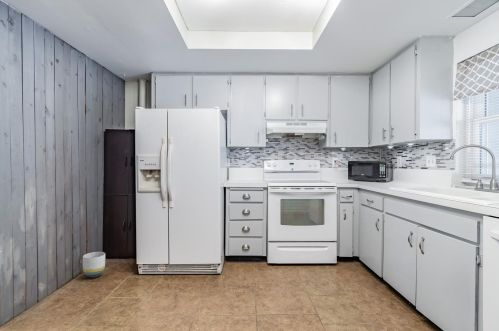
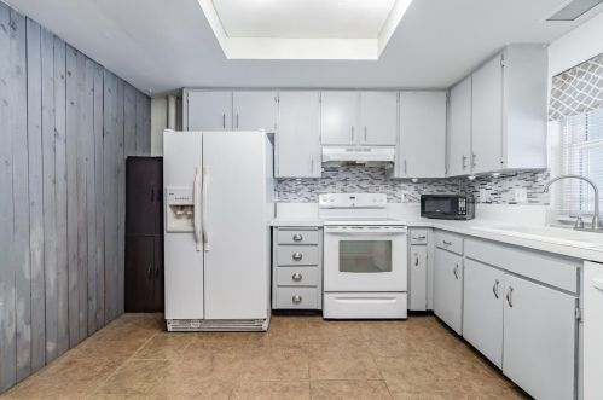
- planter [82,251,106,279]
